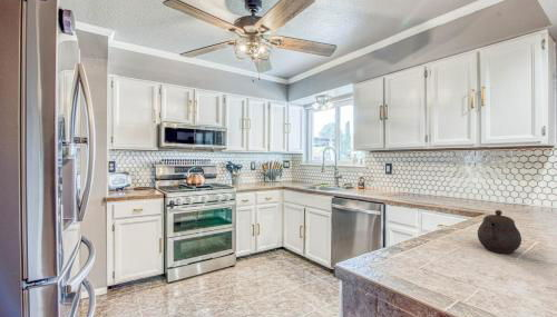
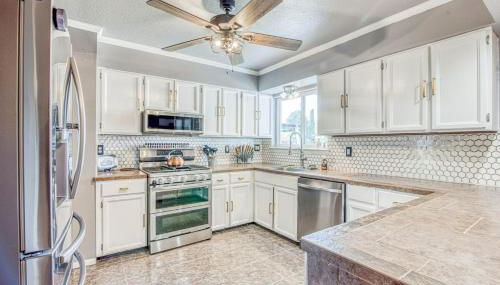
- teapot [477,209,522,255]
